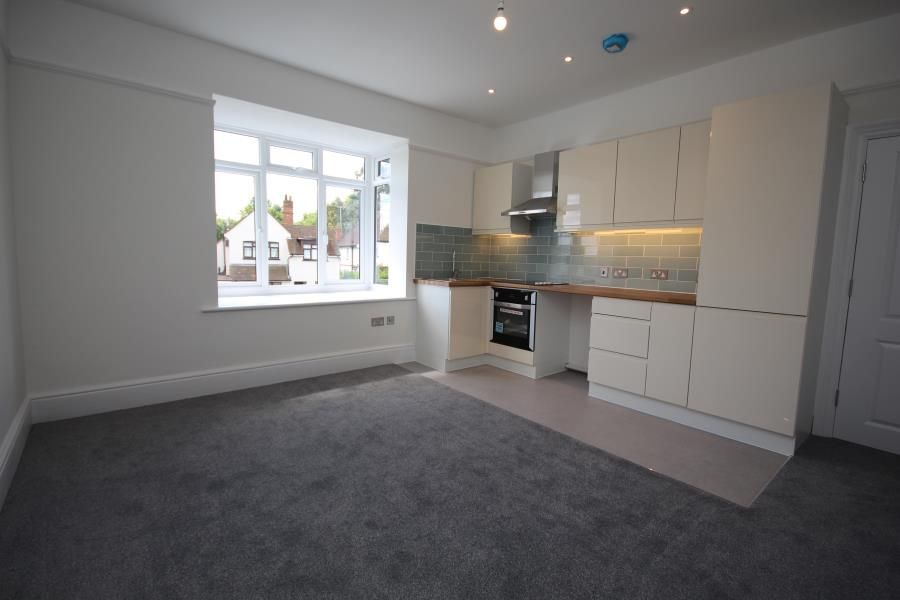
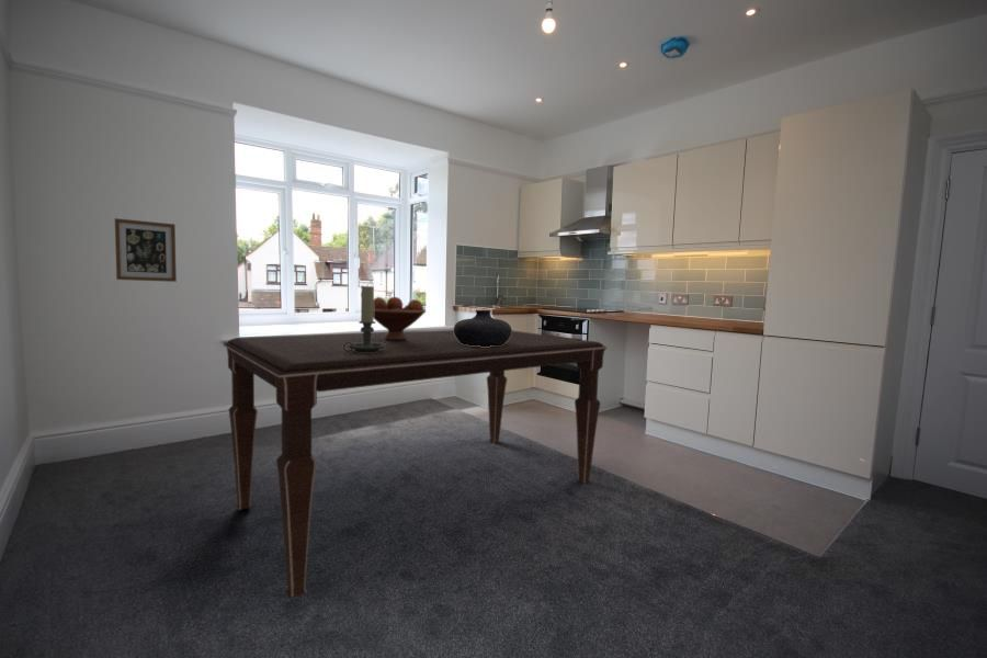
+ vase [453,309,513,347]
+ wall art [114,217,178,283]
+ candle holder [343,285,385,352]
+ dining table [222,329,609,600]
+ fruit bowl [373,296,427,341]
